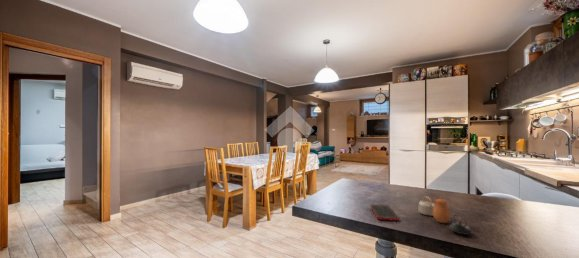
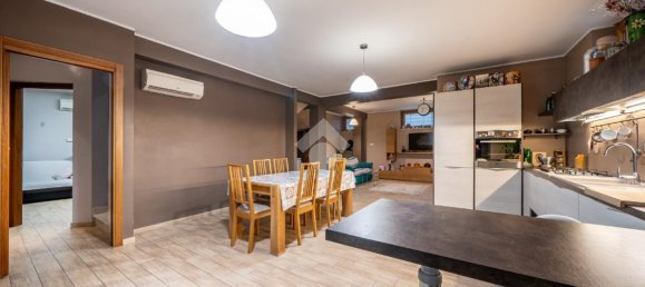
- cell phone [370,204,400,222]
- teapot [417,195,473,236]
